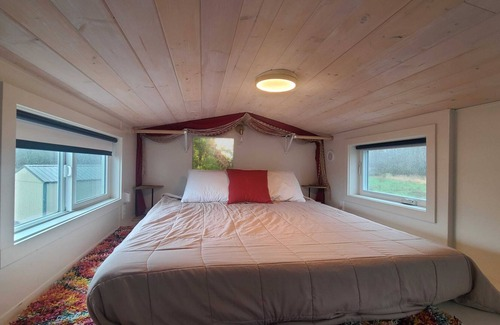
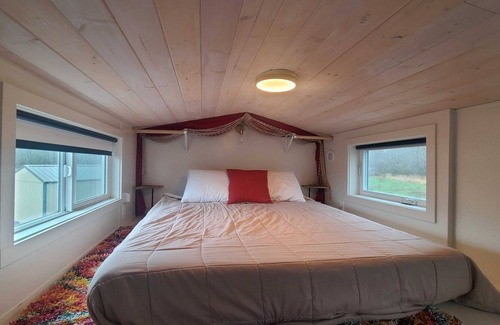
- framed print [191,136,235,172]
